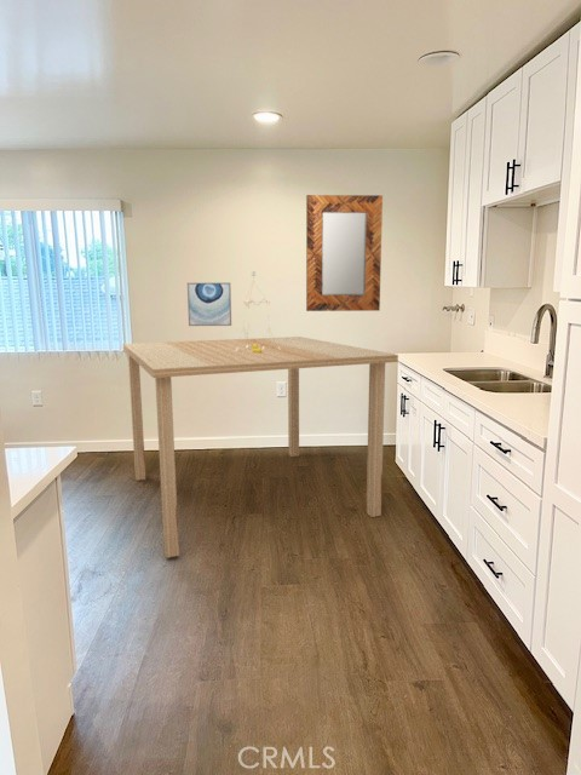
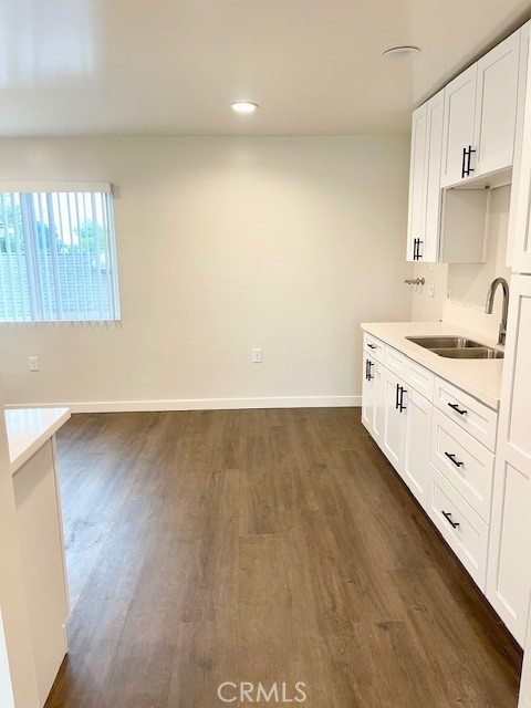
- home mirror [305,194,384,312]
- dining table [122,270,399,559]
- wall art [186,281,232,327]
